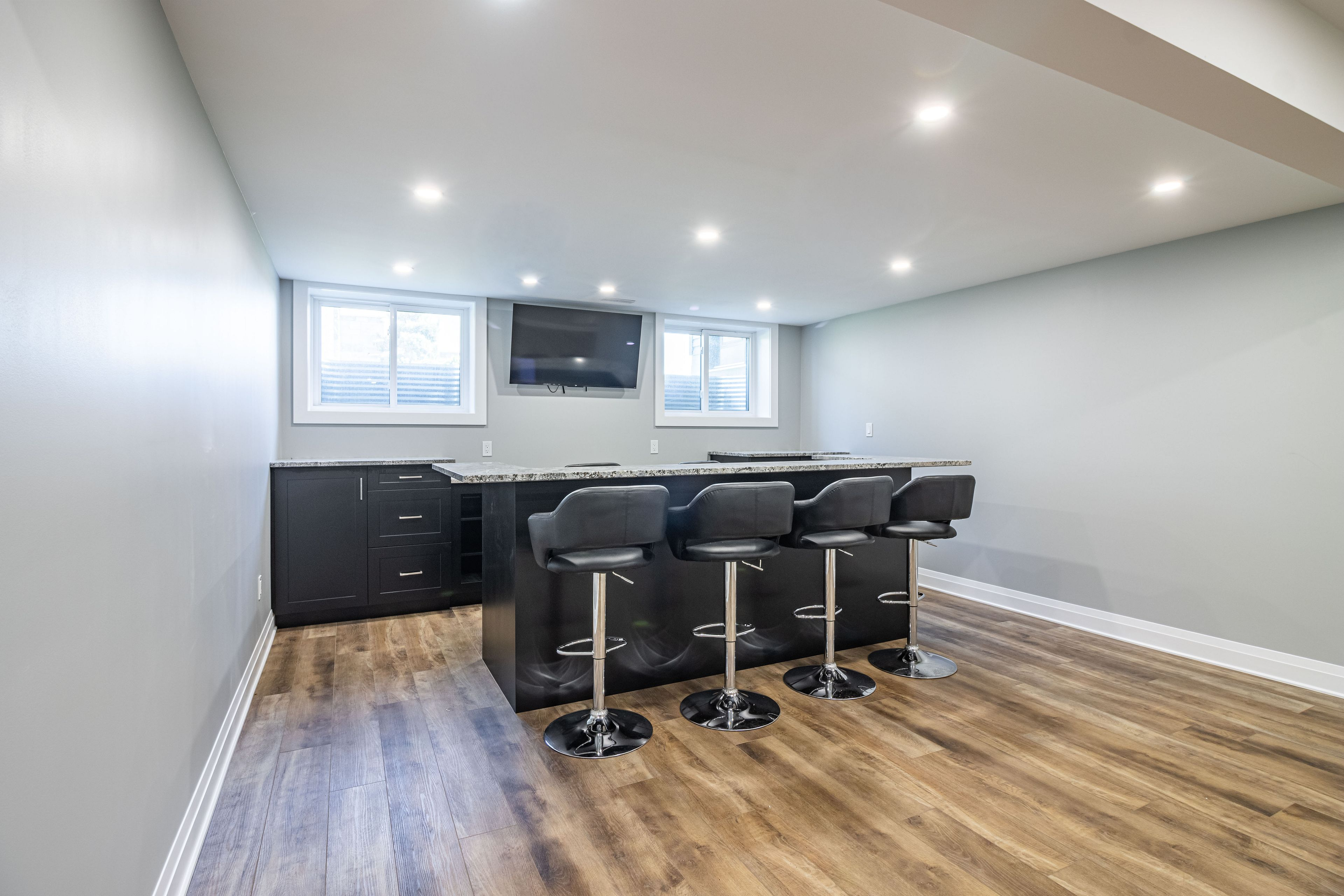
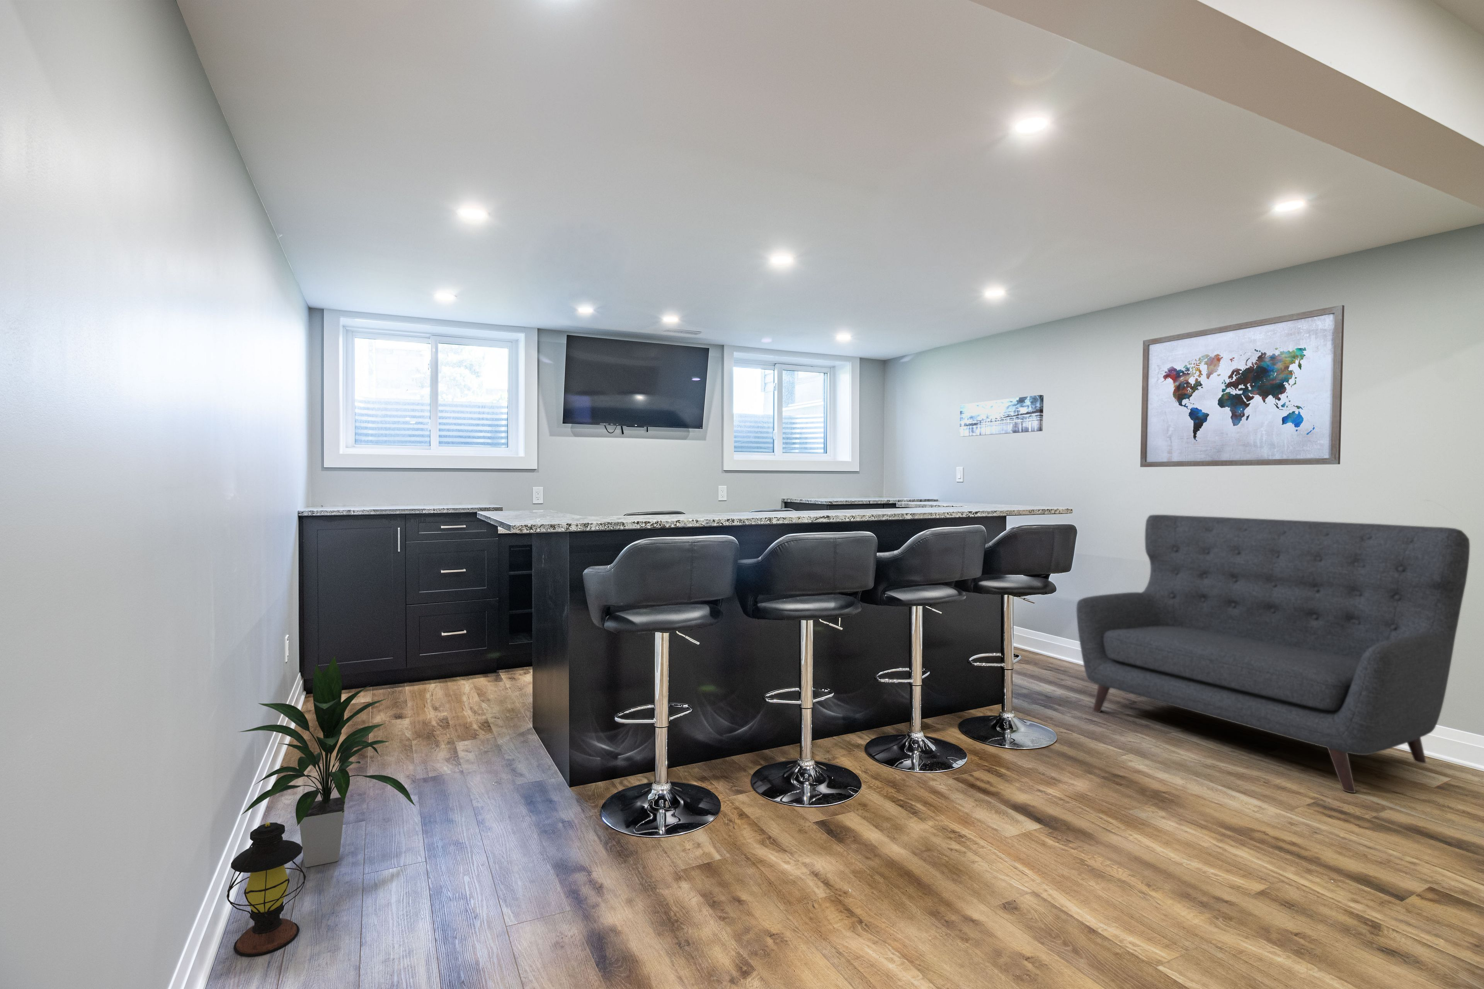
+ wall art [960,394,1043,437]
+ lantern [226,822,307,957]
+ indoor plant [237,656,416,868]
+ wall art [1140,305,1345,467]
+ sofa [1075,514,1470,794]
